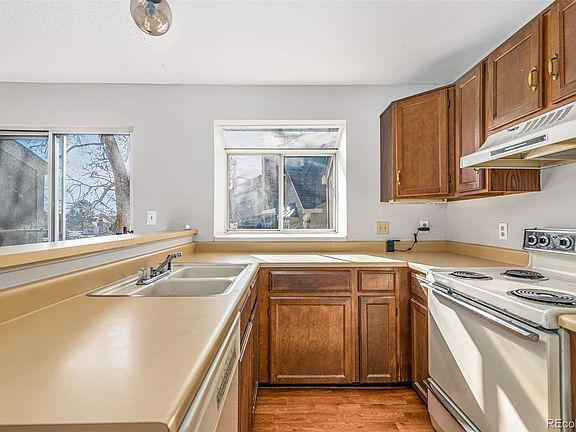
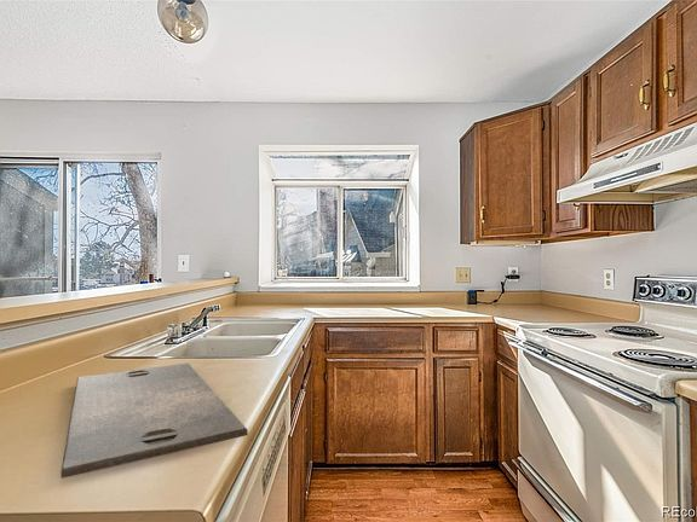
+ cutting board [59,362,249,480]
